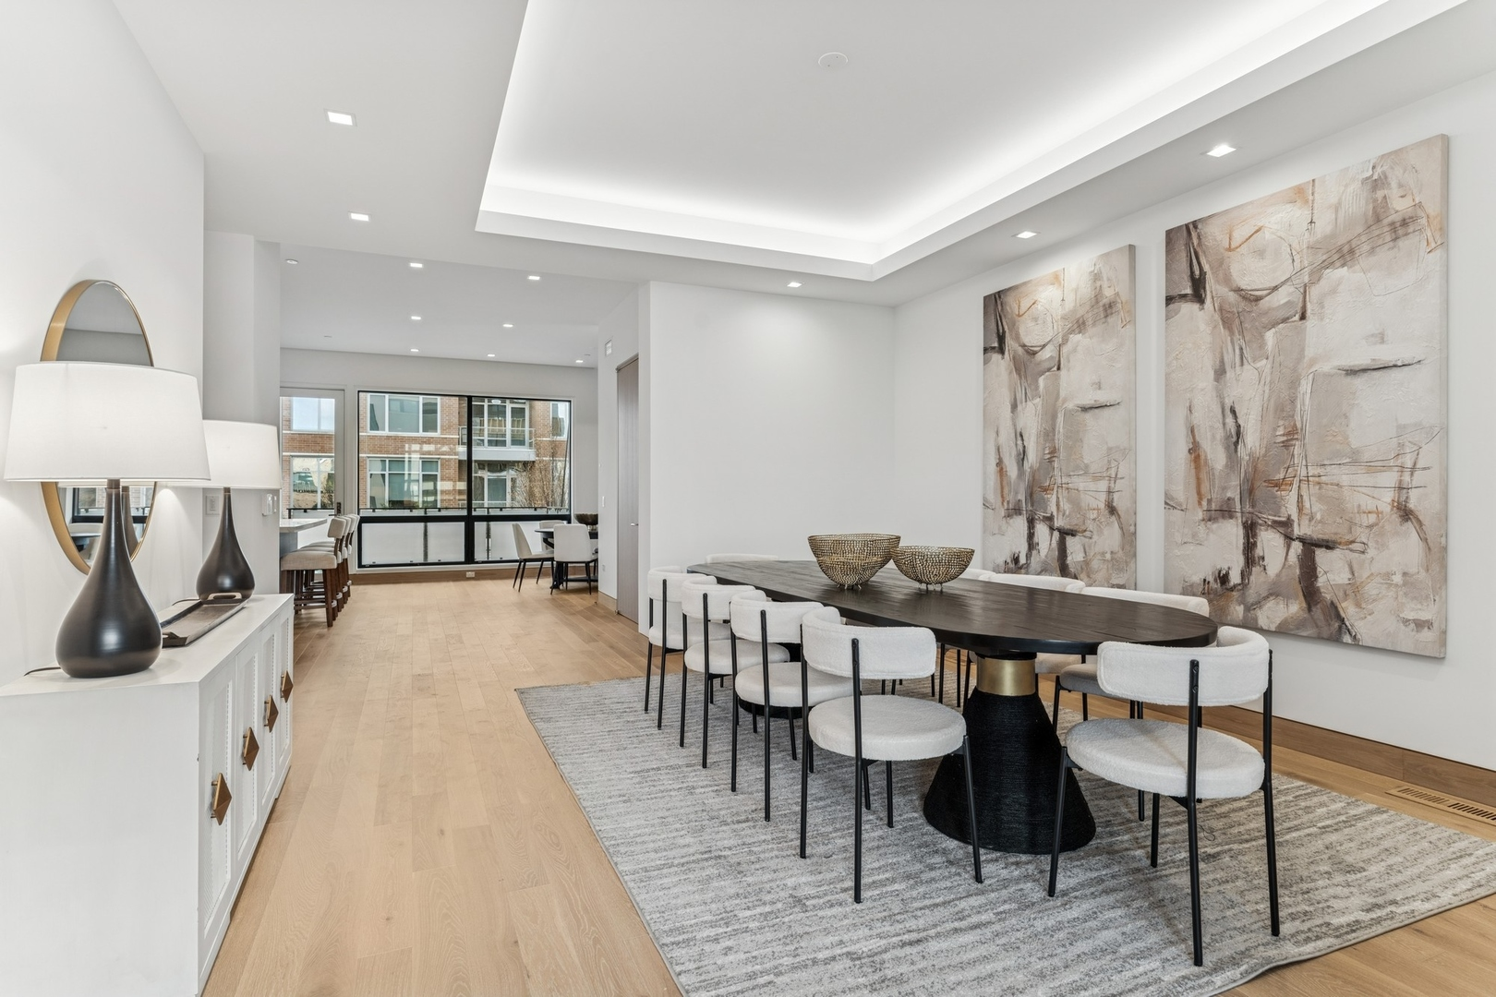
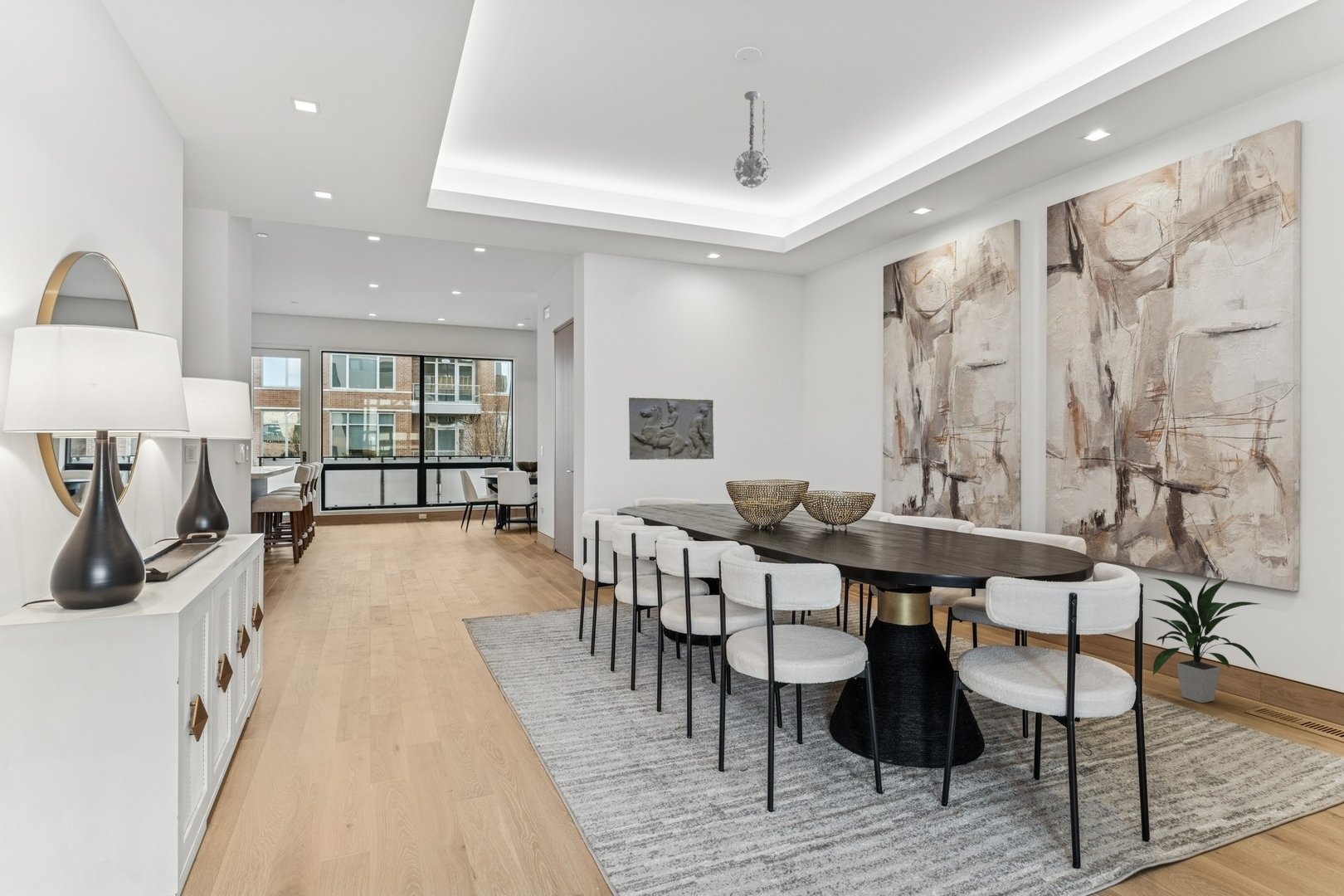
+ chandelier [733,90,772,189]
+ relief sculpture [628,397,714,460]
+ indoor plant [1144,574,1261,704]
